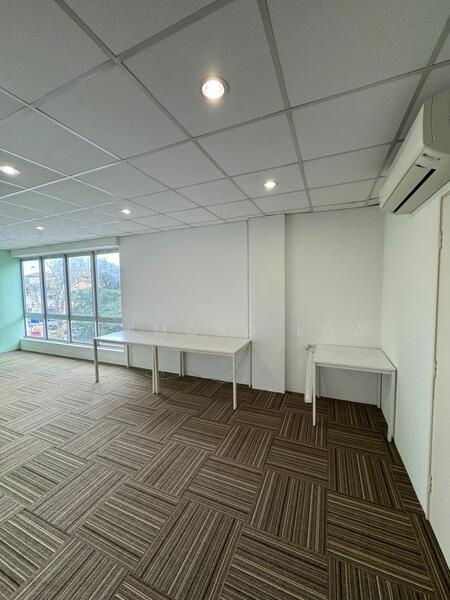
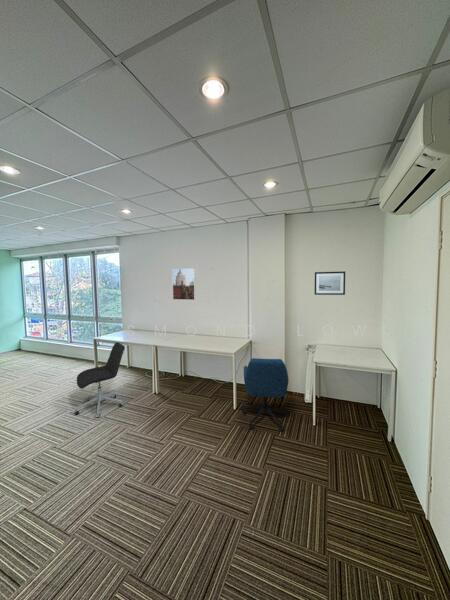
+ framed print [171,267,196,301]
+ office chair [73,341,126,419]
+ office chair [241,357,290,432]
+ wall art [314,270,346,296]
